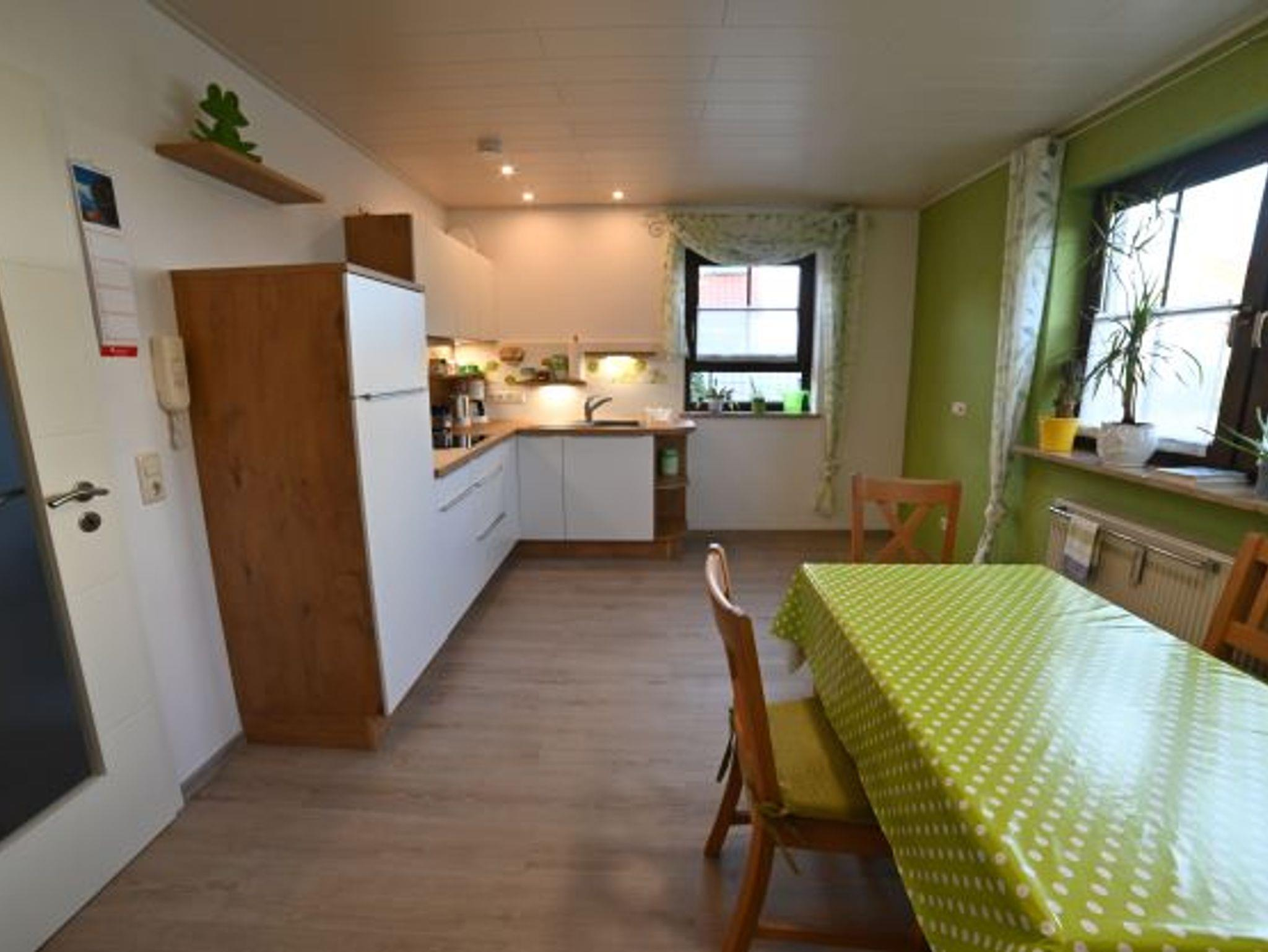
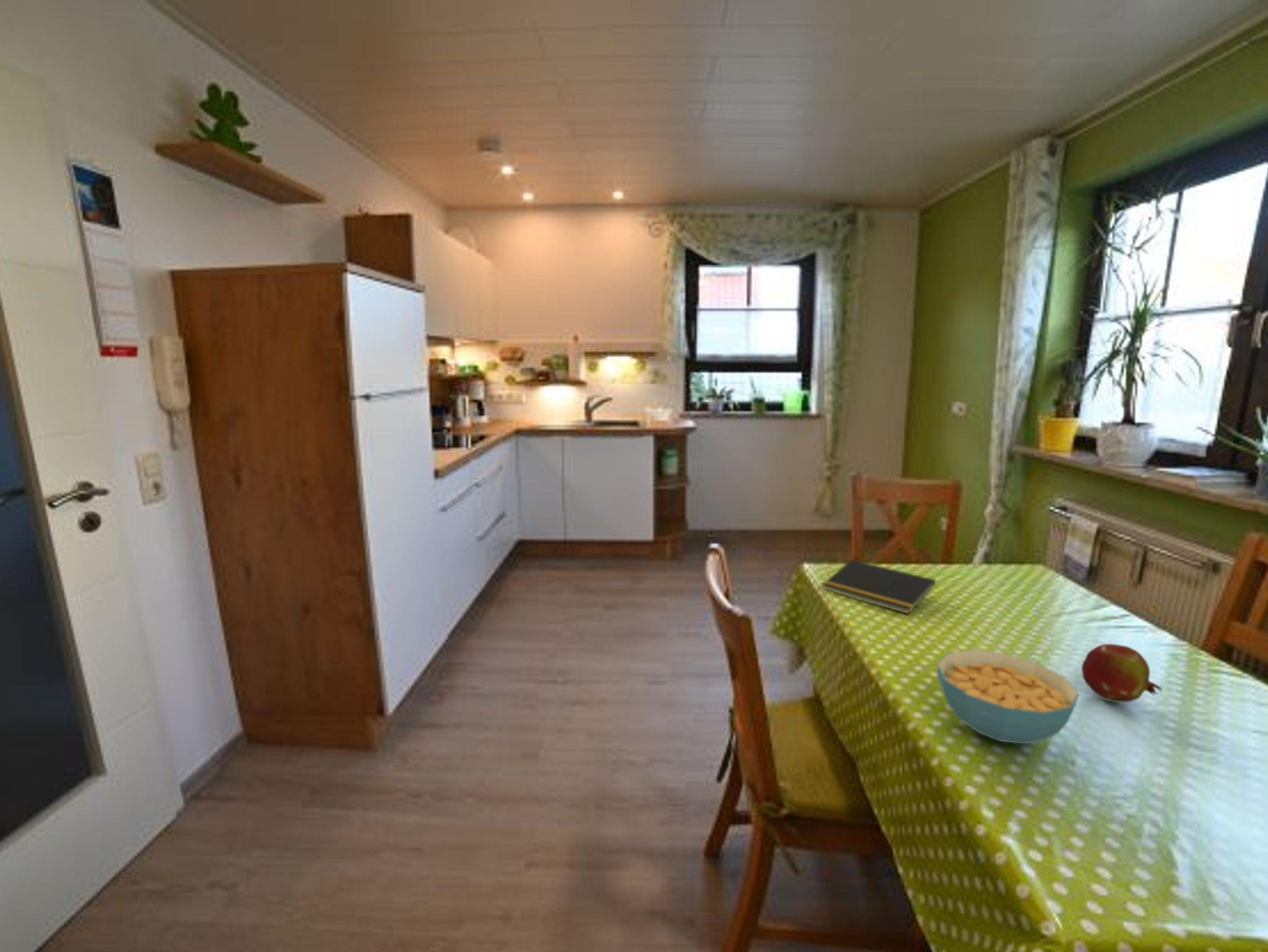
+ notepad [821,559,936,615]
+ cereal bowl [936,649,1080,744]
+ fruit [1081,643,1164,703]
